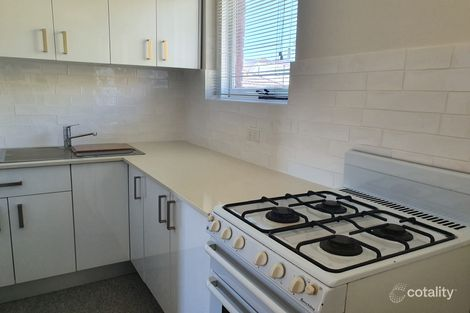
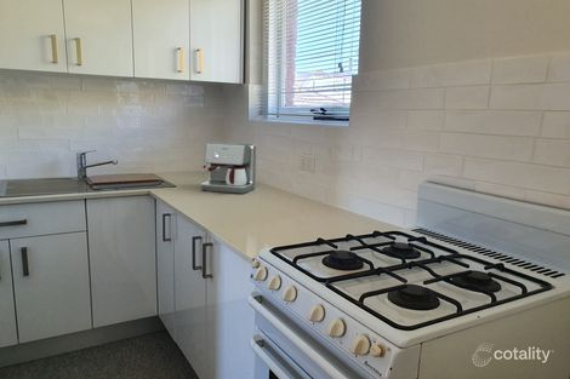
+ coffee maker [200,140,257,195]
